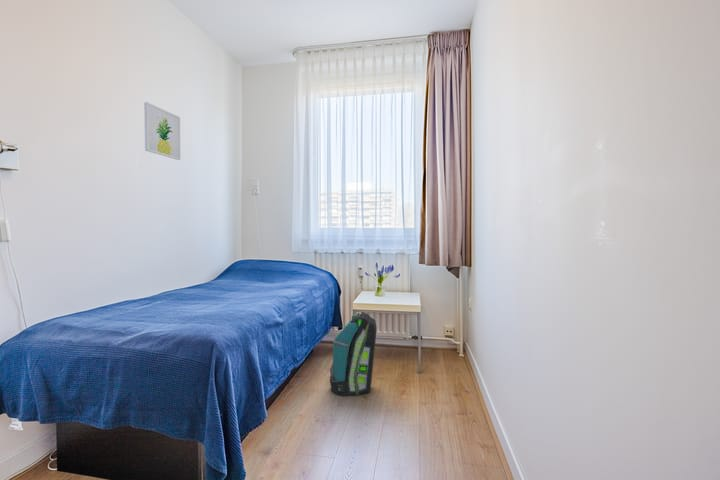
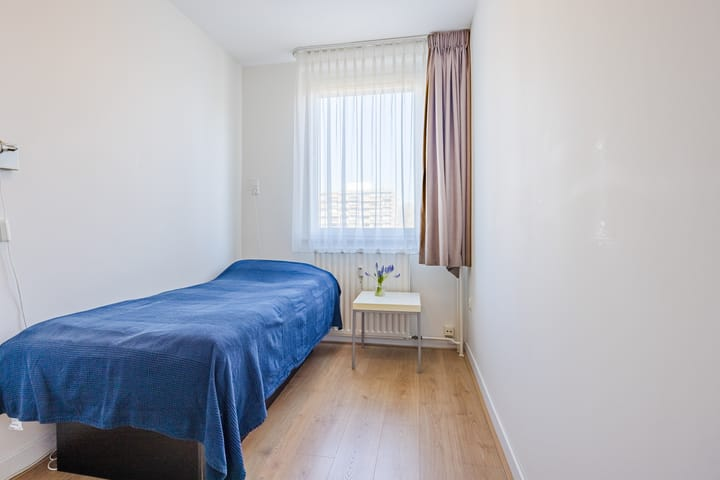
- wall art [143,101,181,161]
- backpack [329,312,378,397]
